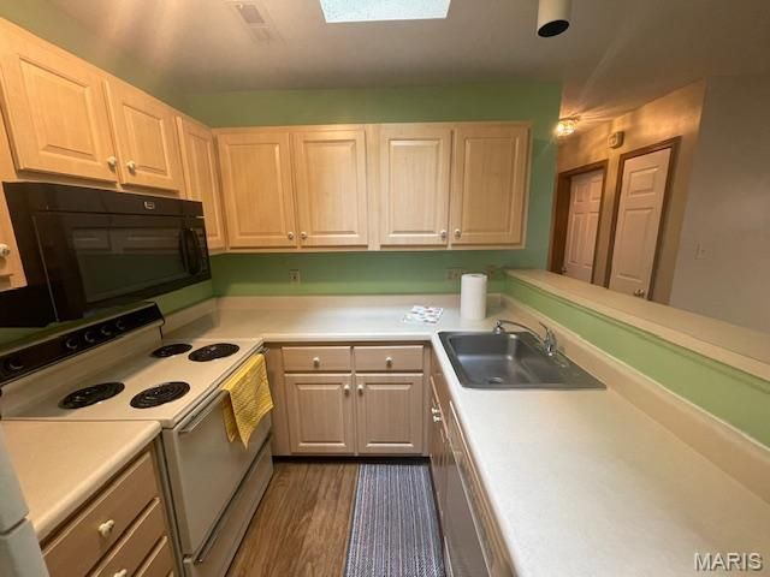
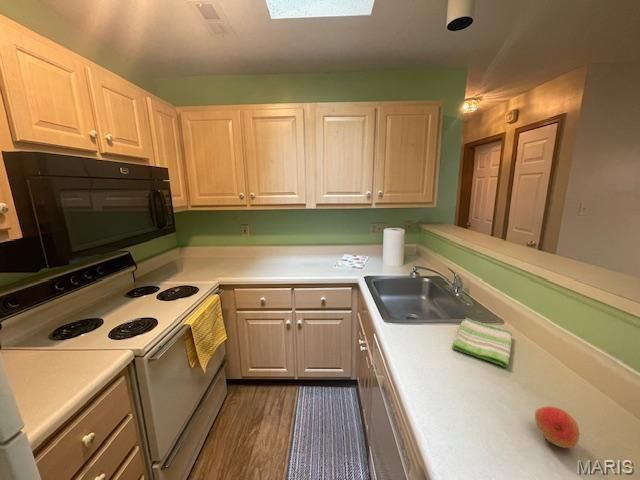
+ dish towel [451,317,513,368]
+ fruit [534,406,580,449]
